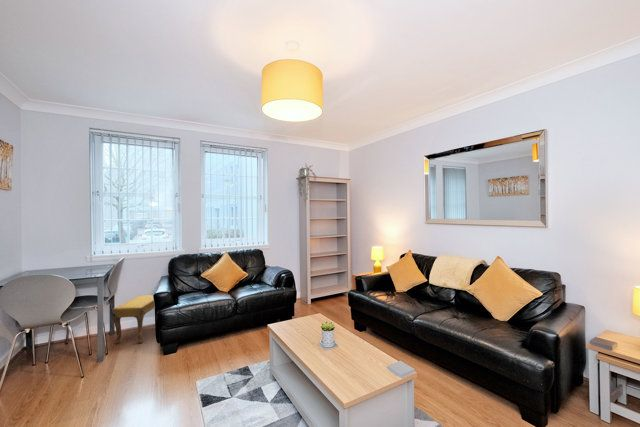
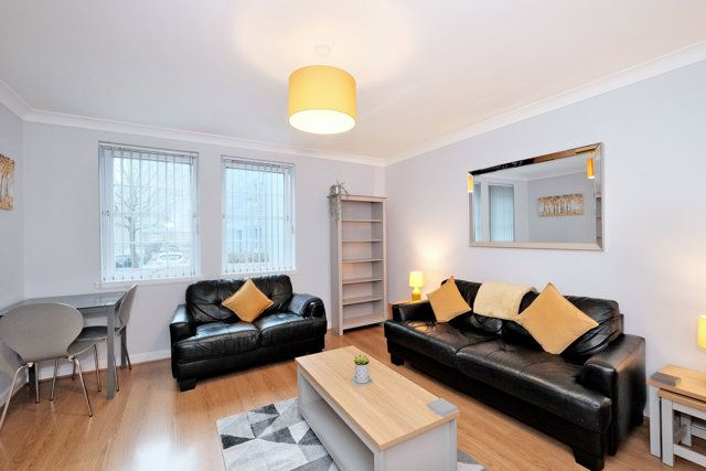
- footstool [112,294,155,345]
